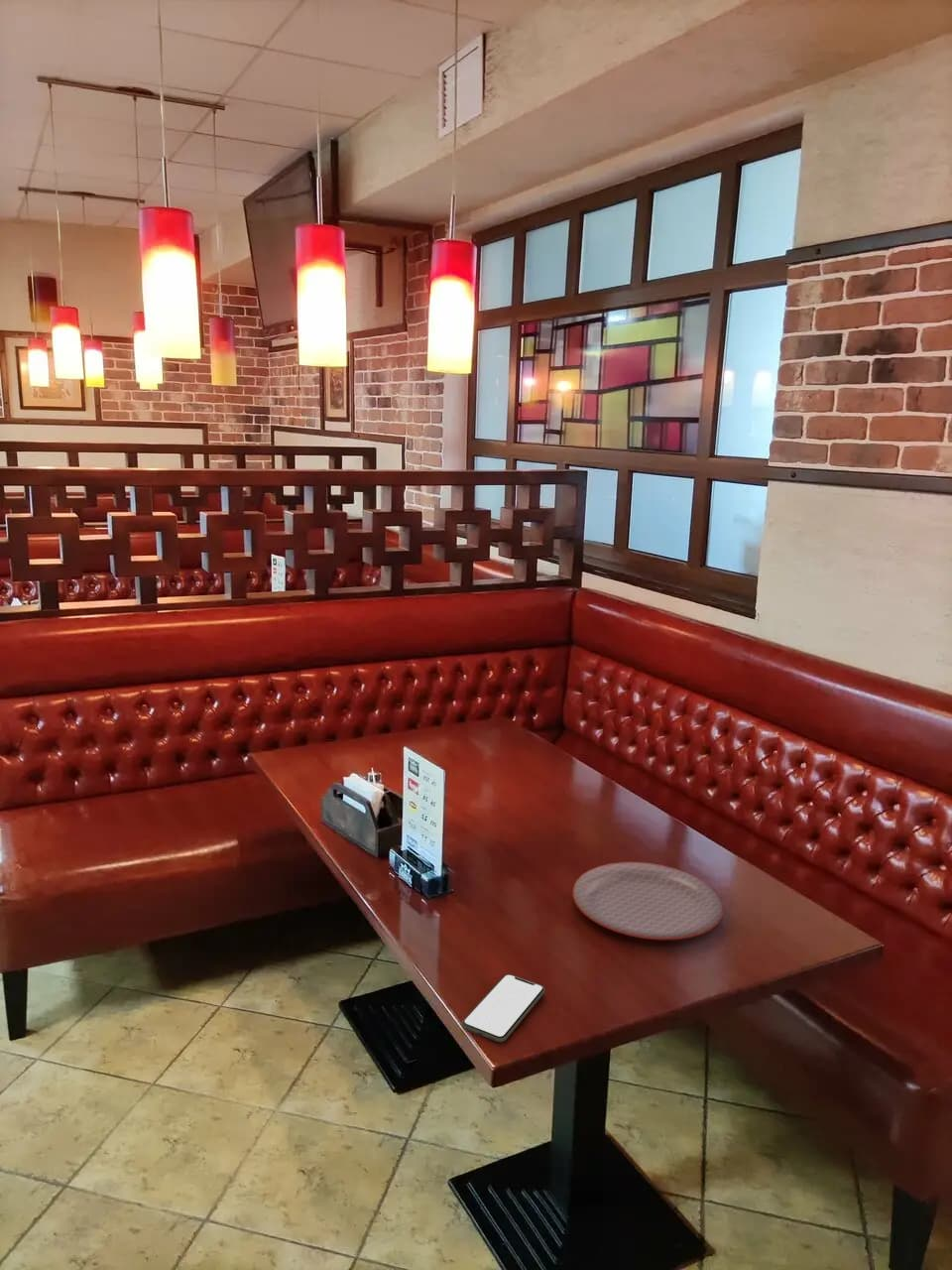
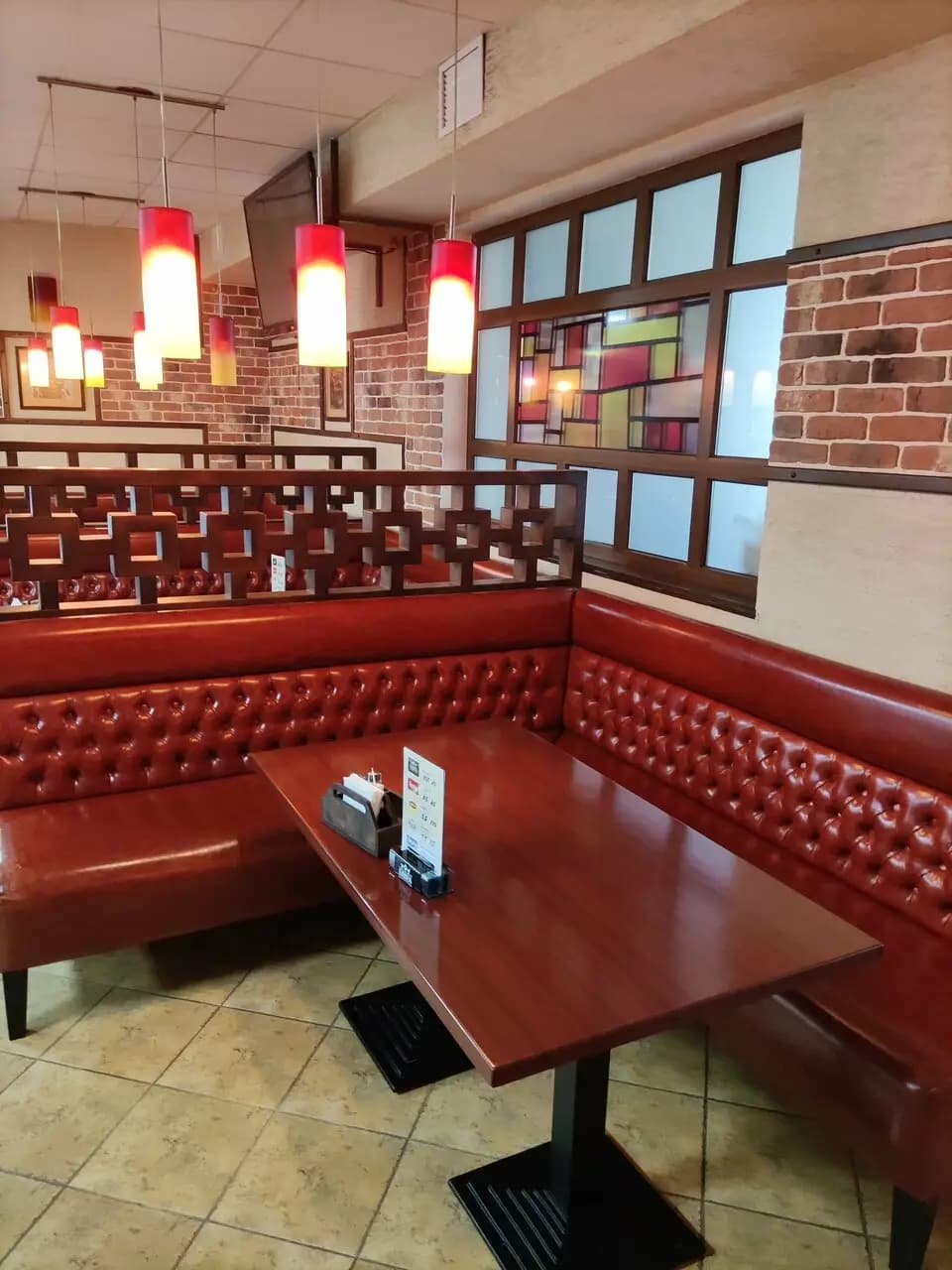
- plate [572,861,724,941]
- smartphone [461,973,545,1043]
